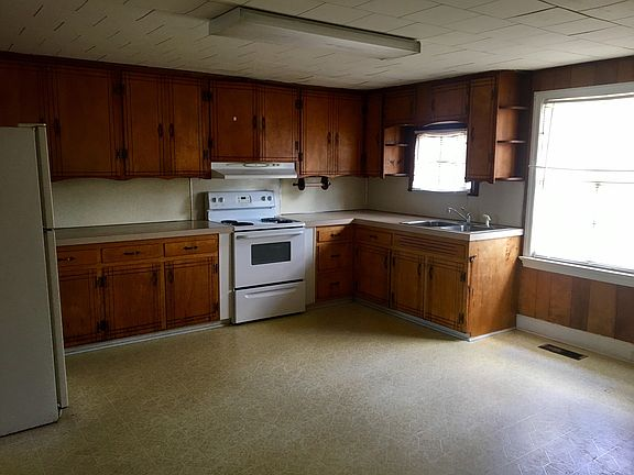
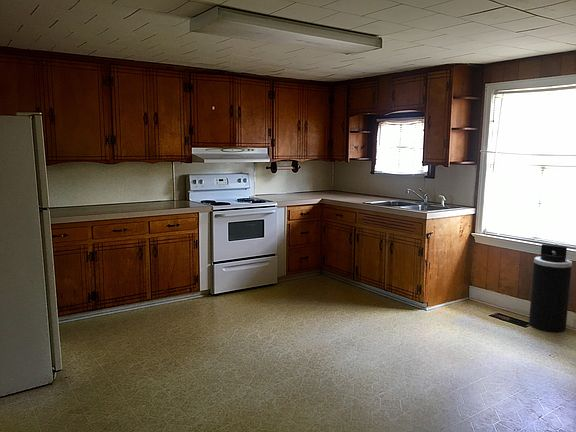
+ trash can [528,243,573,333]
